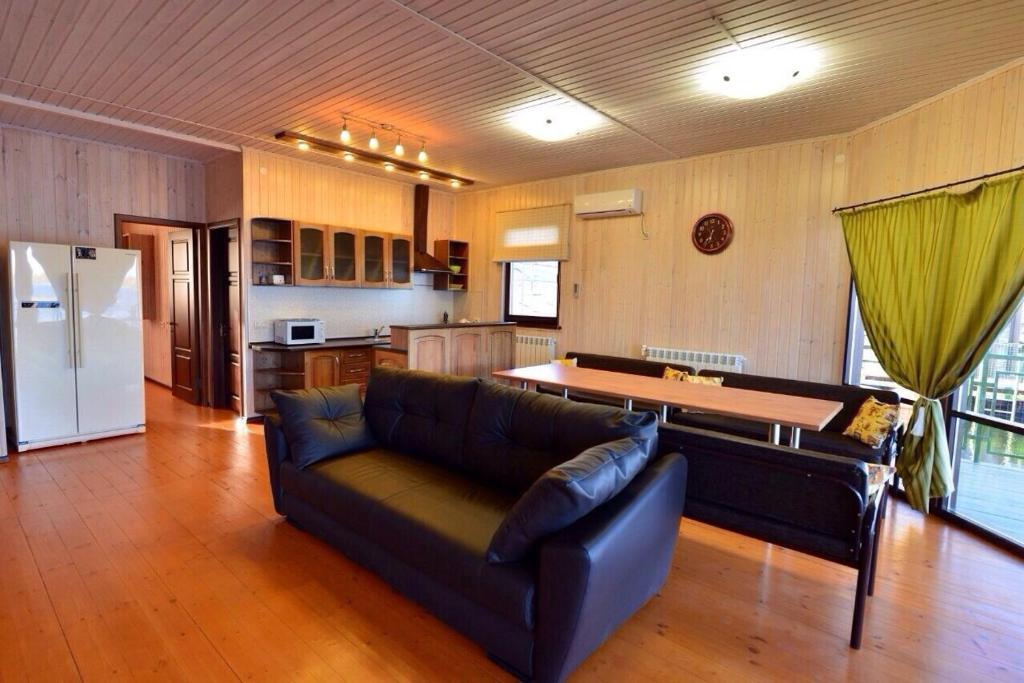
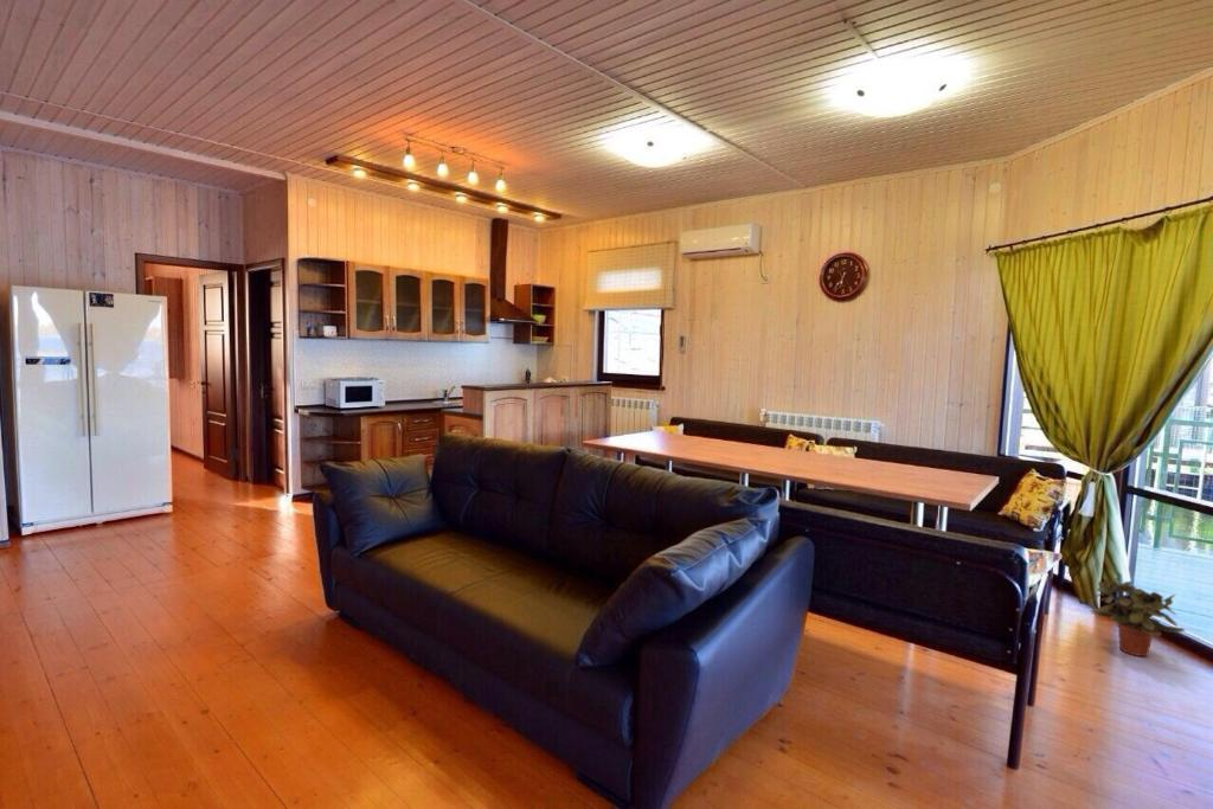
+ potted plant [1090,580,1187,657]
